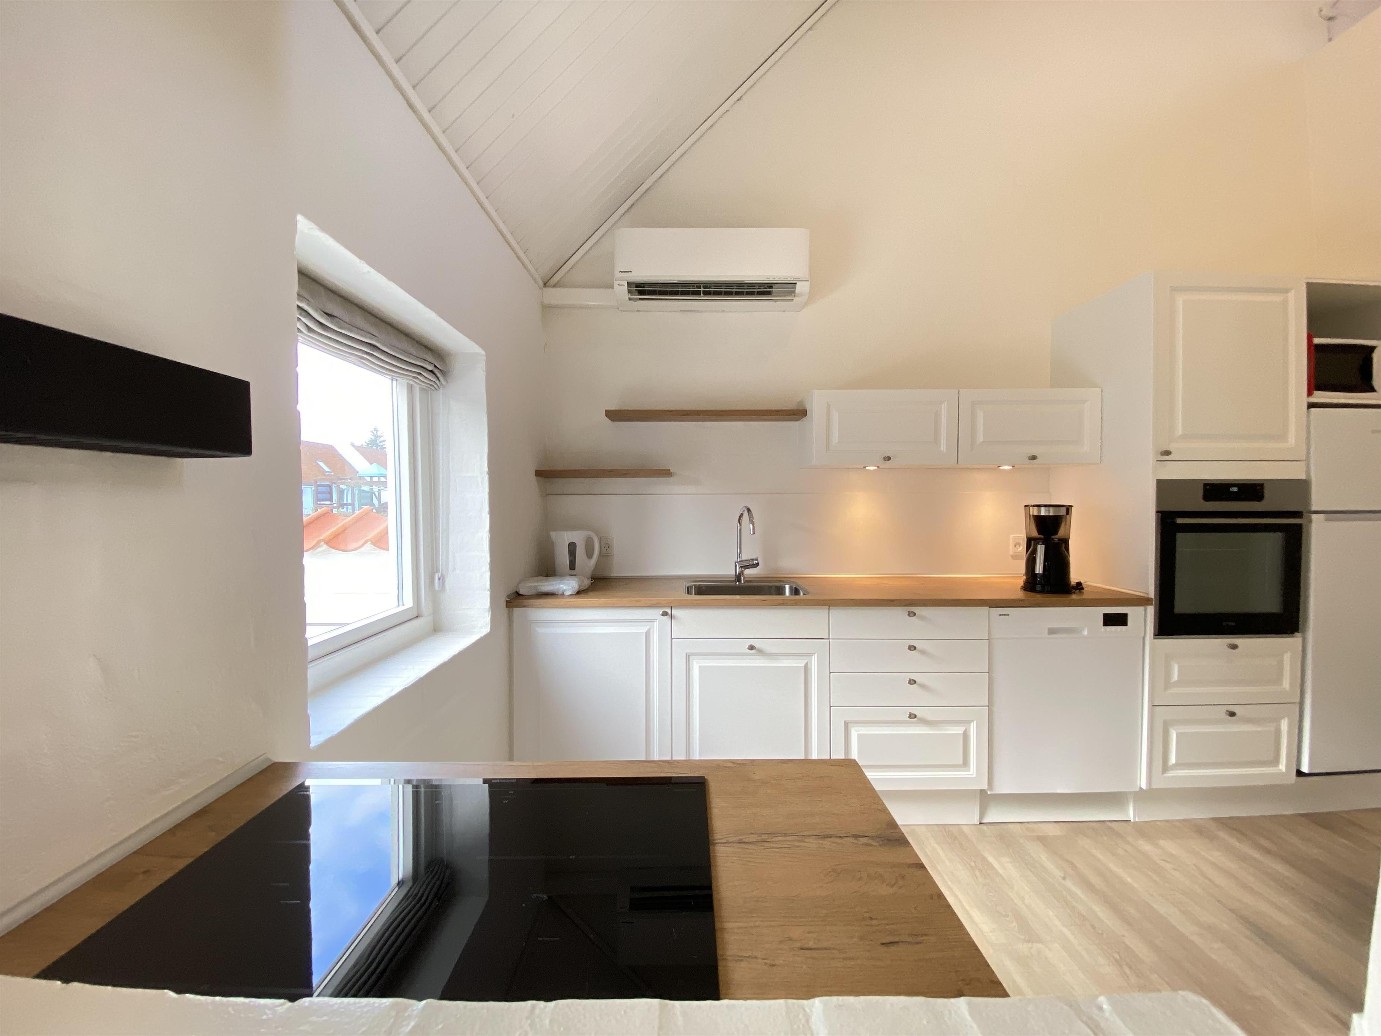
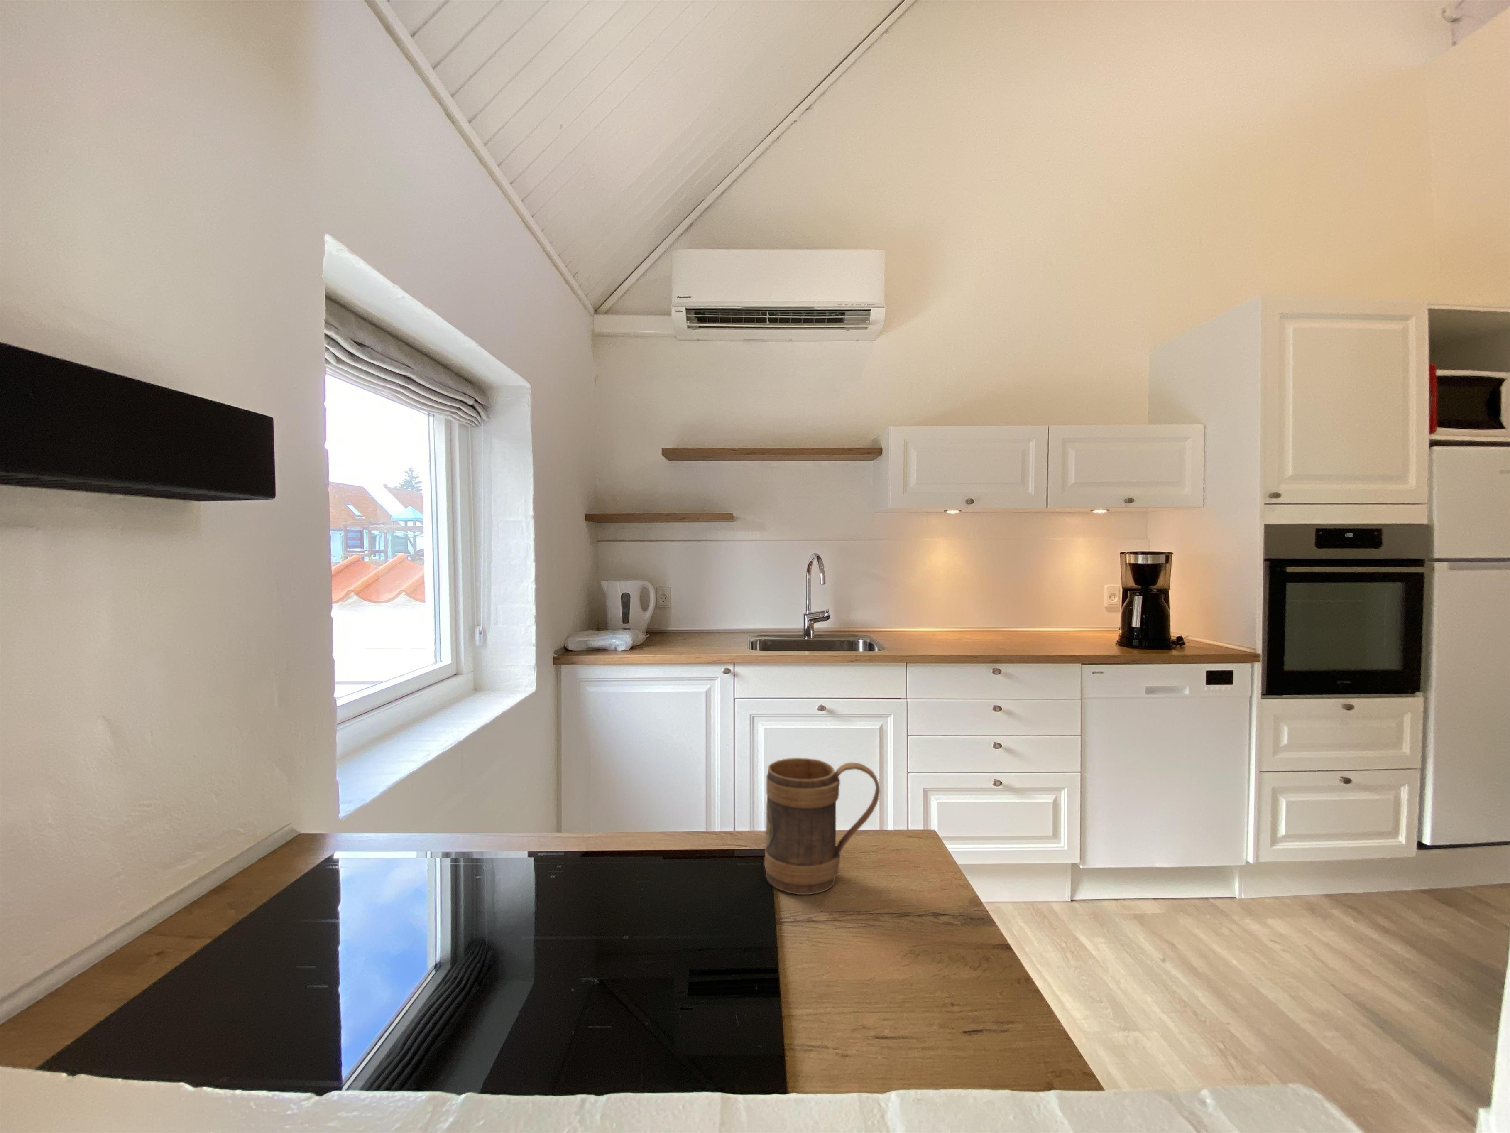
+ mug [764,758,881,895]
